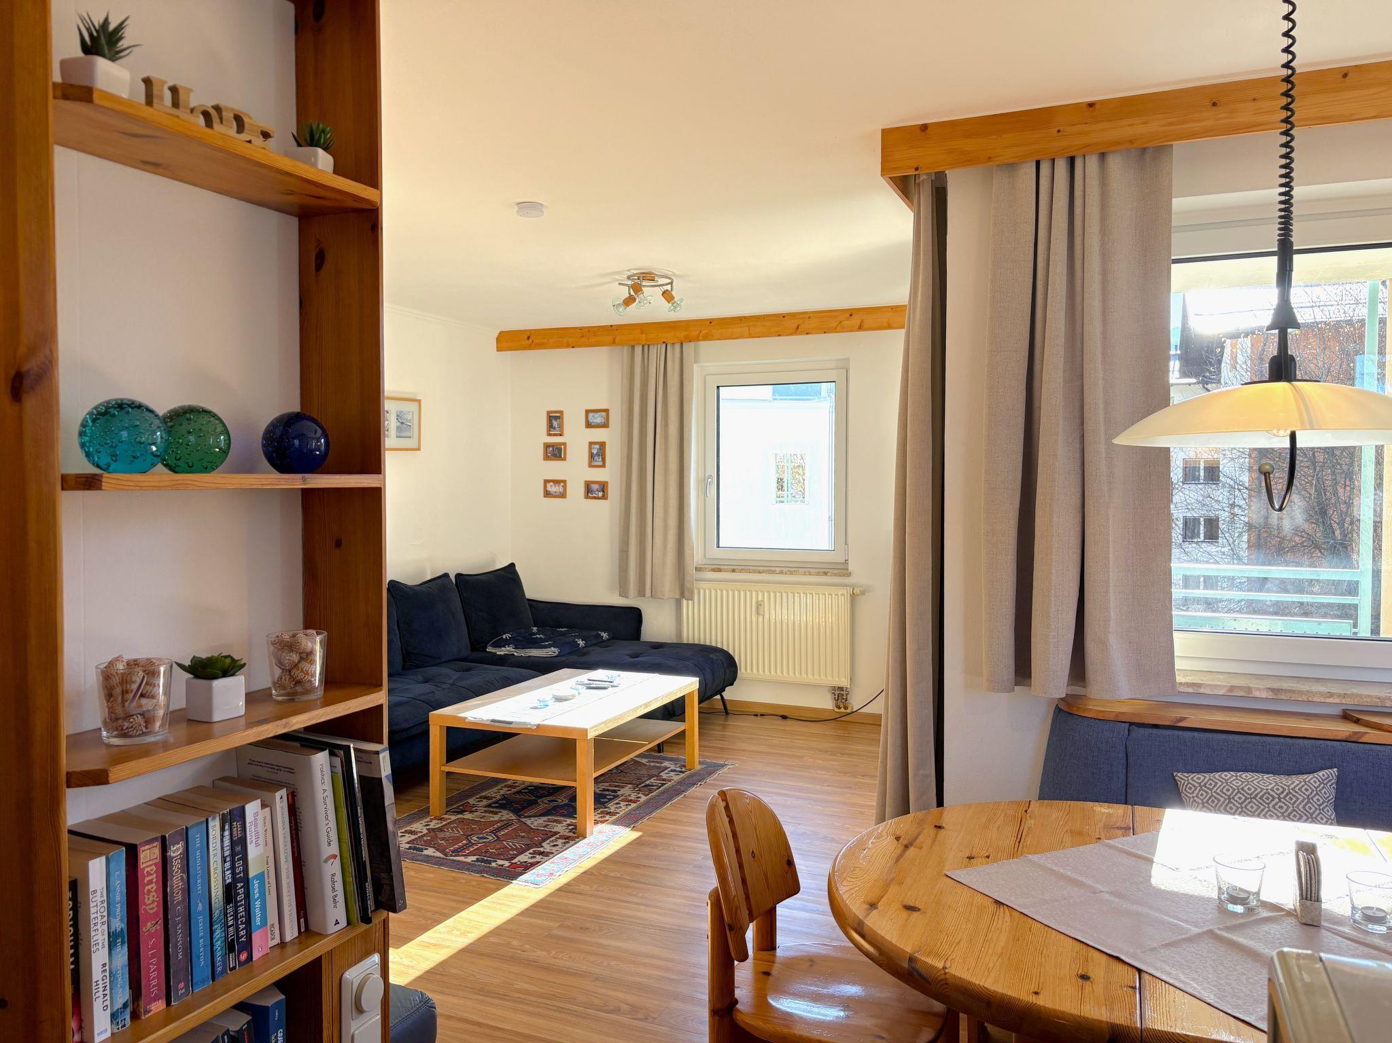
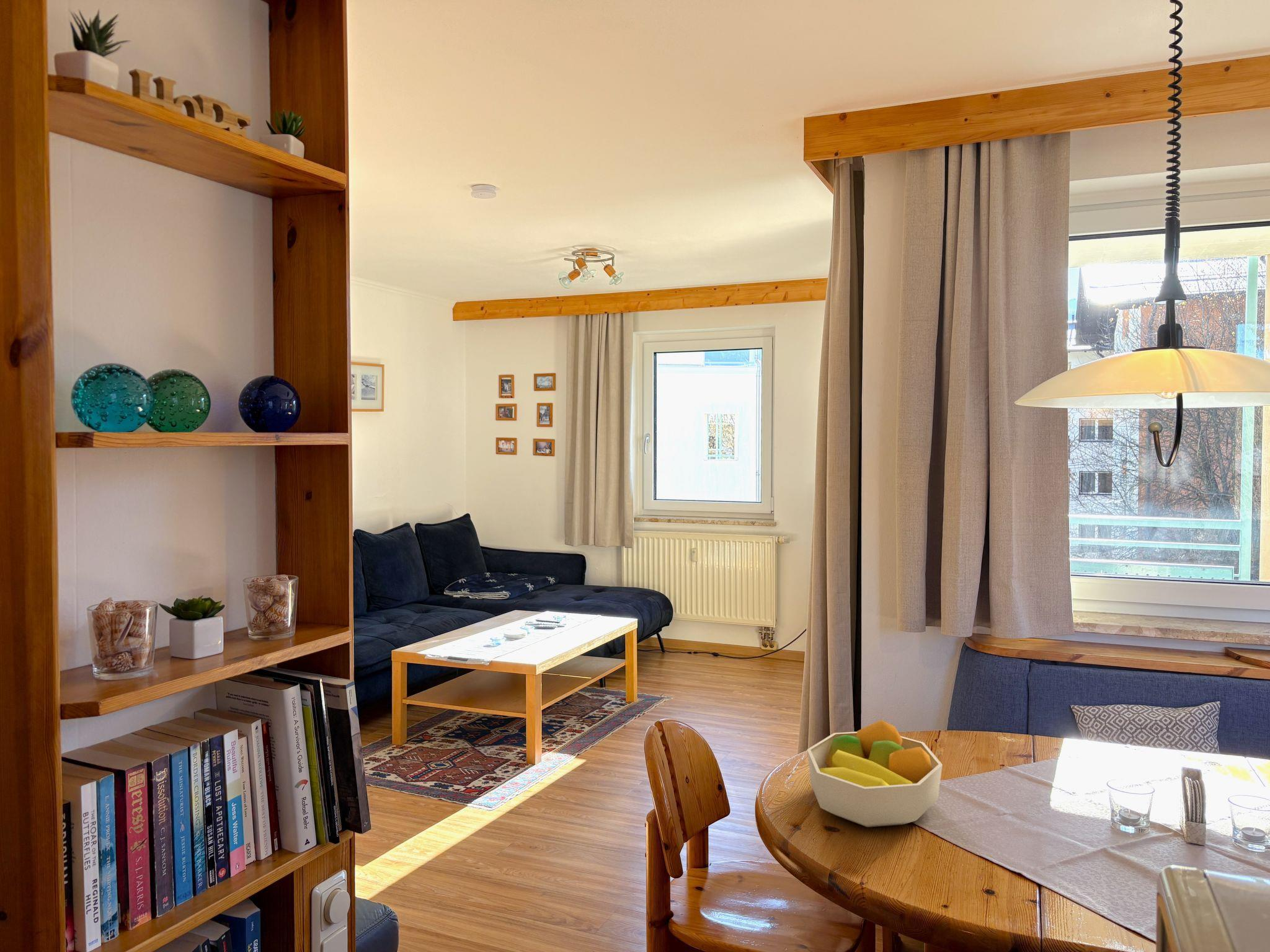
+ fruit bowl [807,720,943,828]
